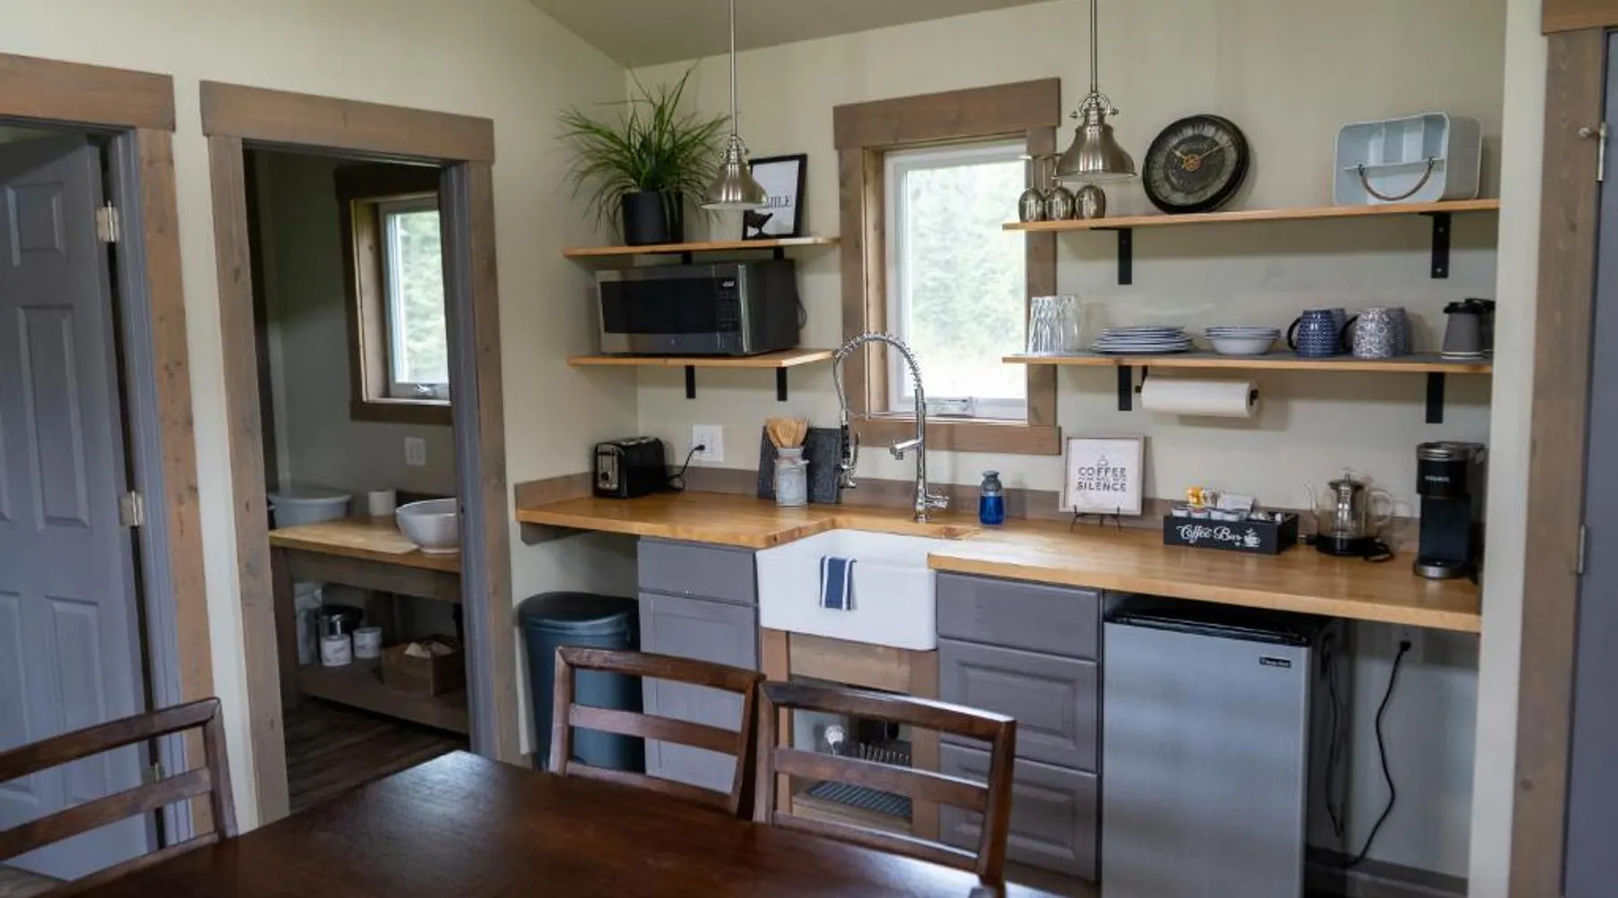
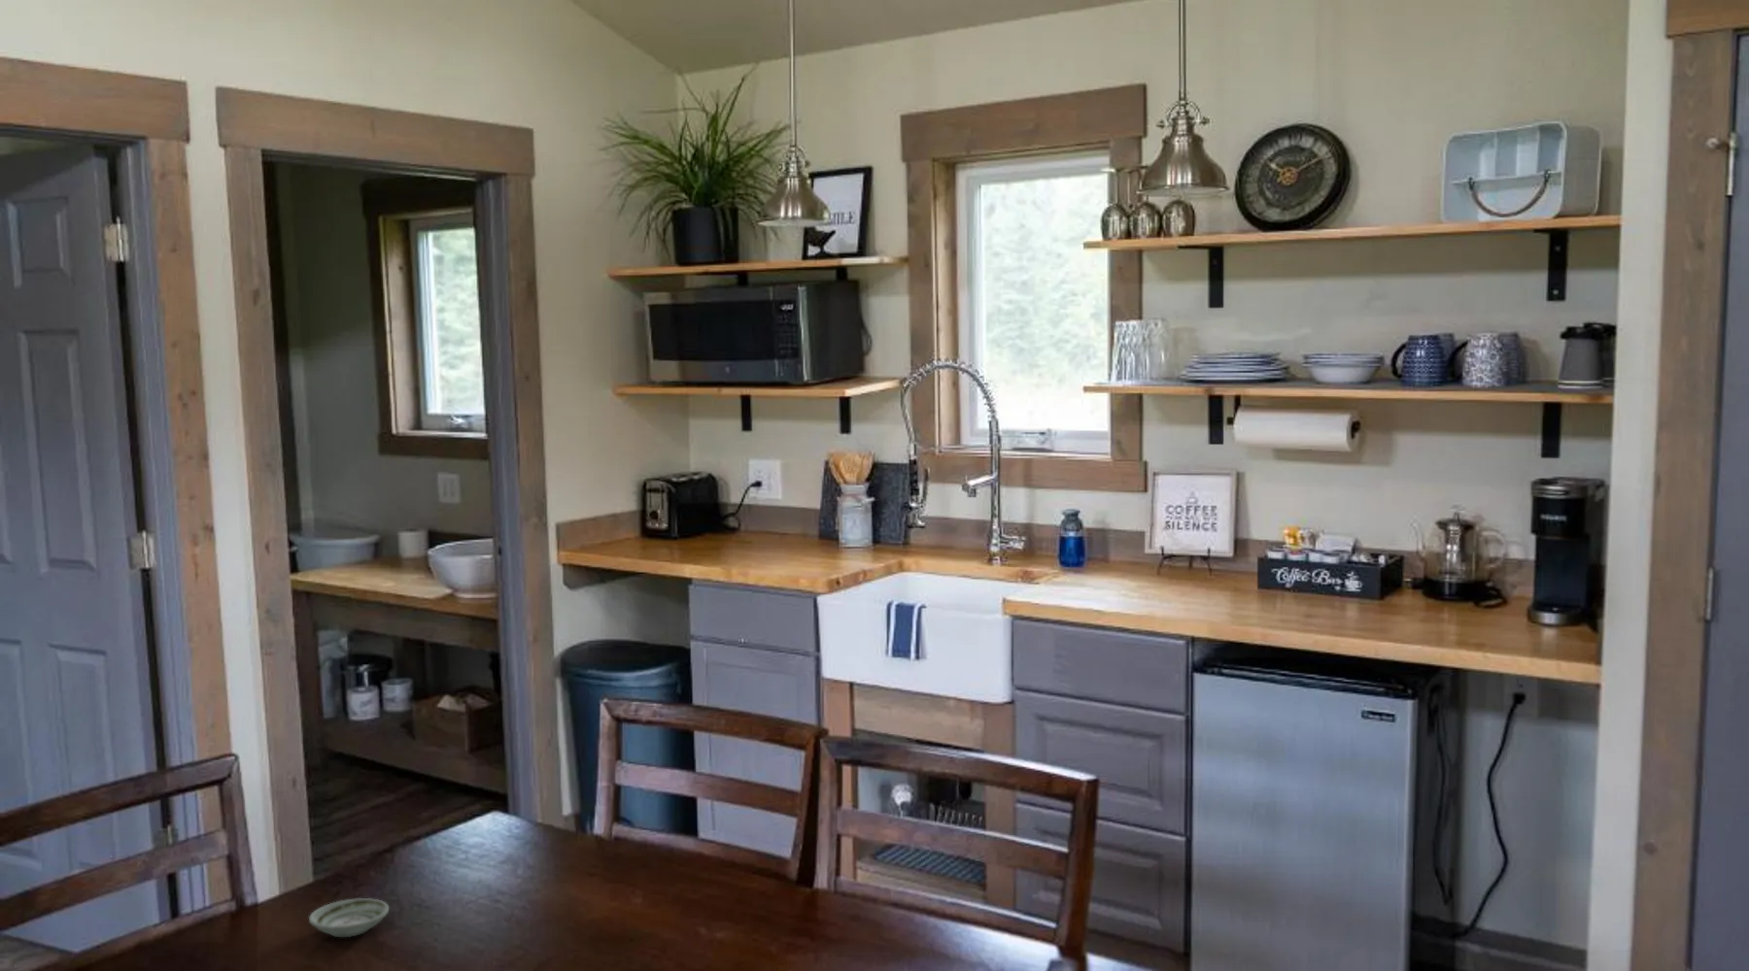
+ saucer [307,897,390,938]
